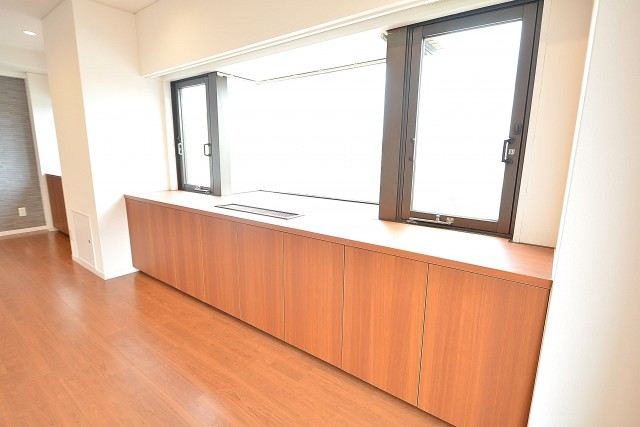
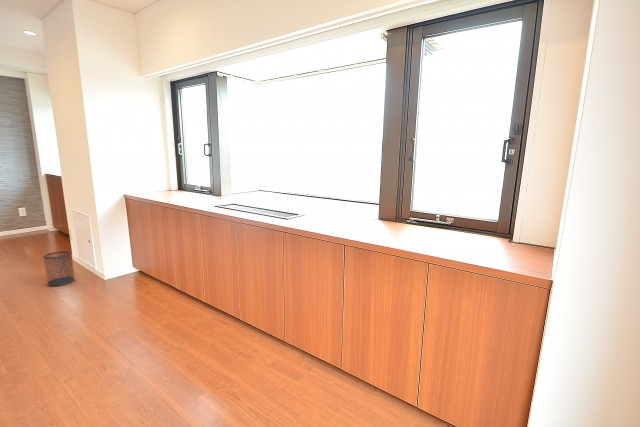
+ wastebasket [43,250,75,287]
